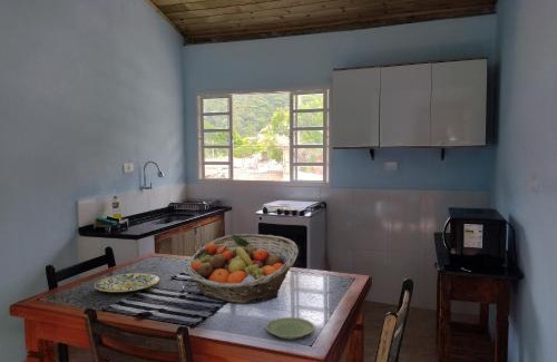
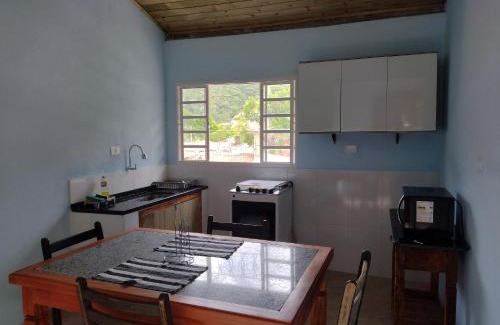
- fruit basket [185,233,300,304]
- plate [265,316,315,340]
- plate [94,272,160,293]
